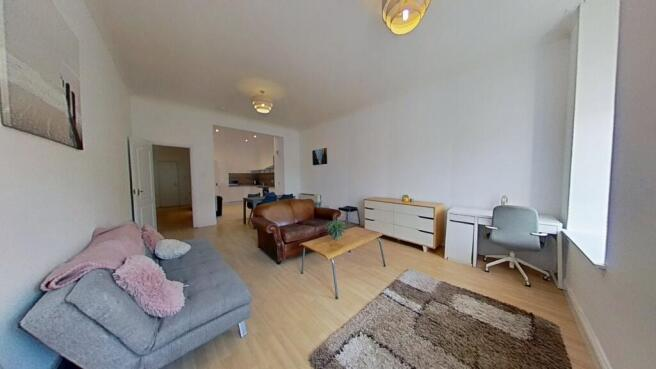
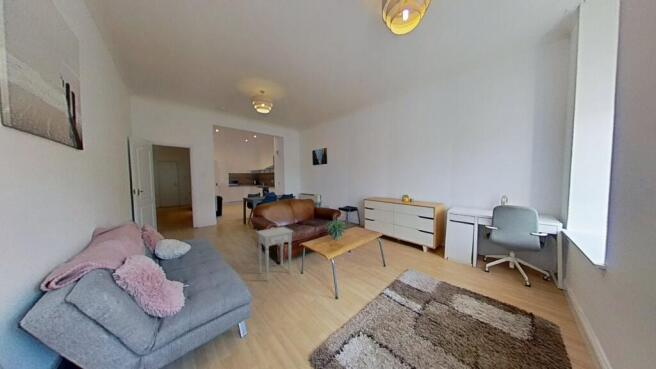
+ nightstand [255,226,295,282]
